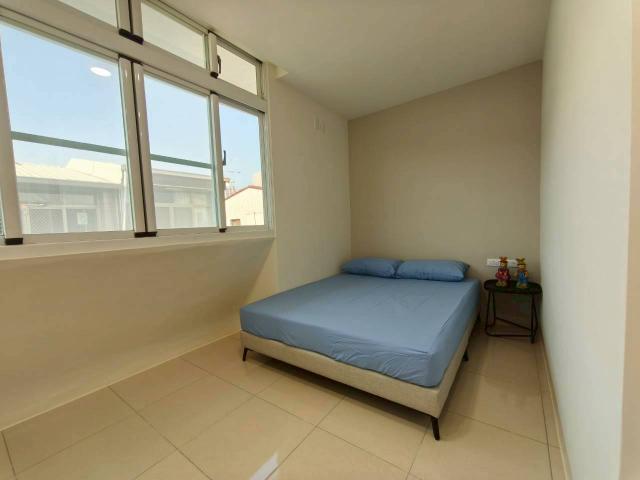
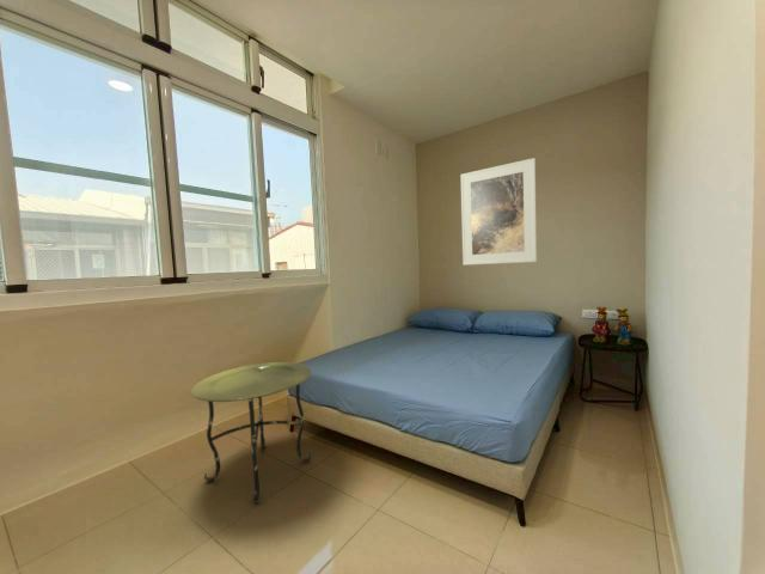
+ side table [190,361,312,505]
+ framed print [459,157,538,267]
